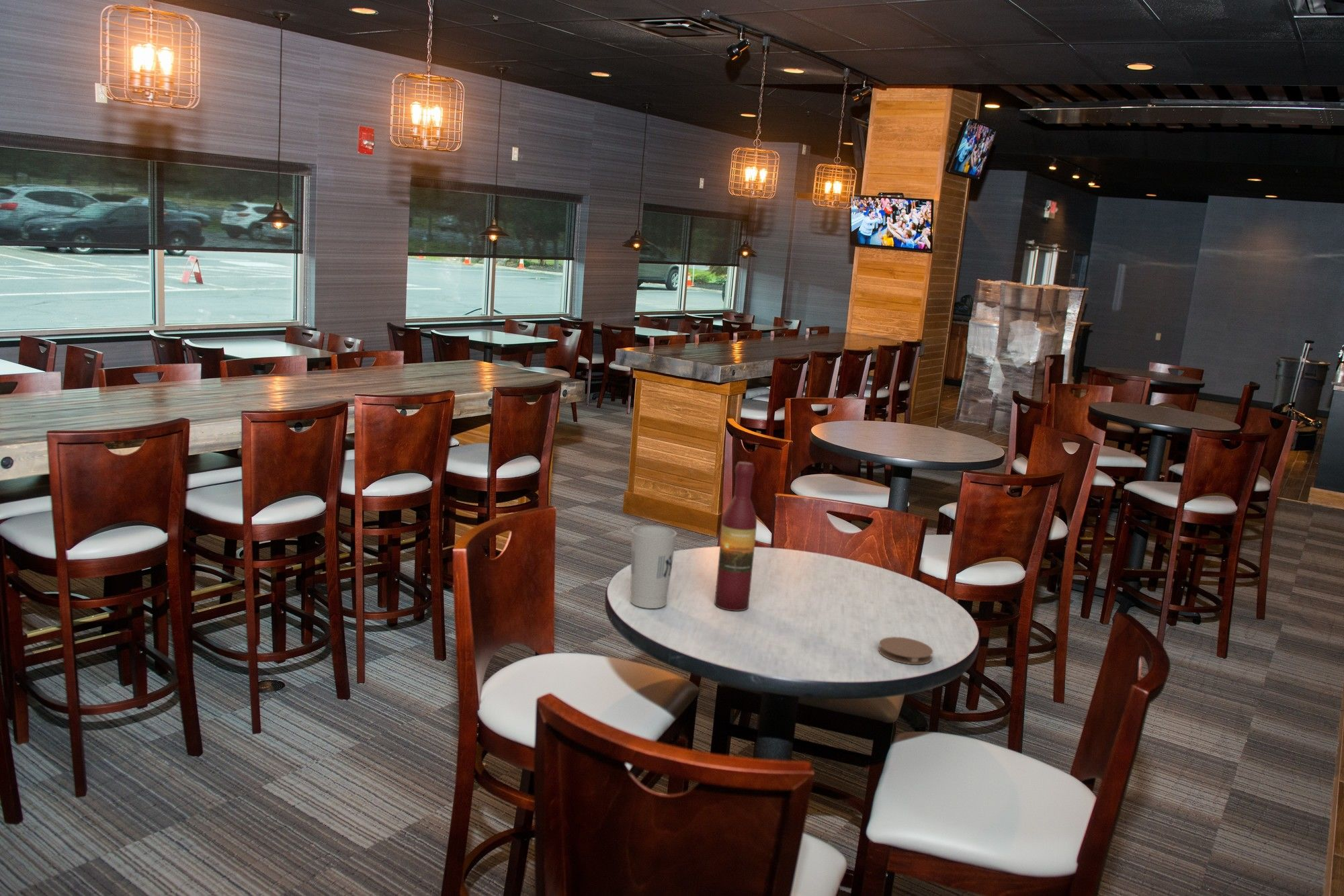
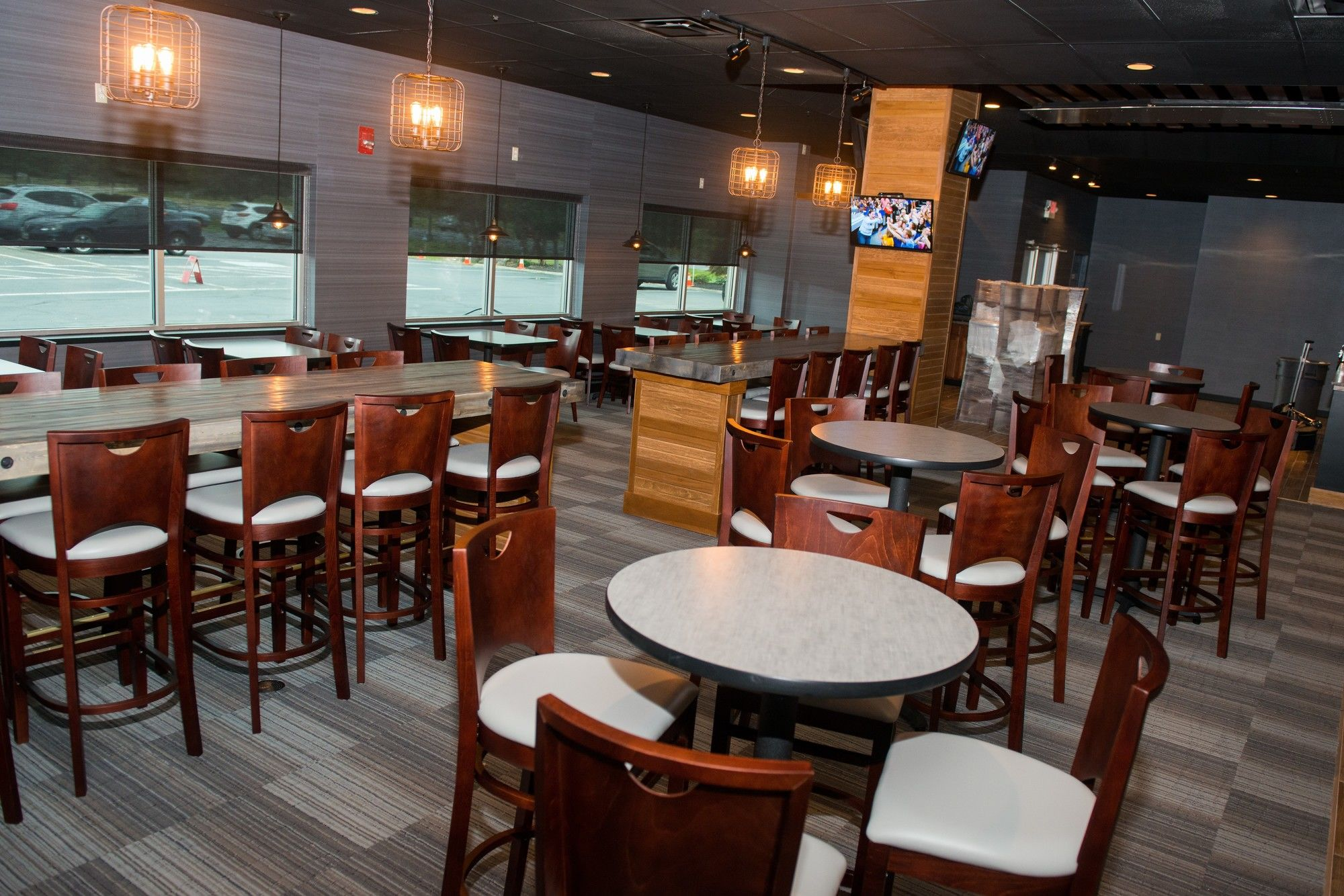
- cup [630,525,677,609]
- wine bottle [714,461,757,612]
- coaster [878,636,933,665]
